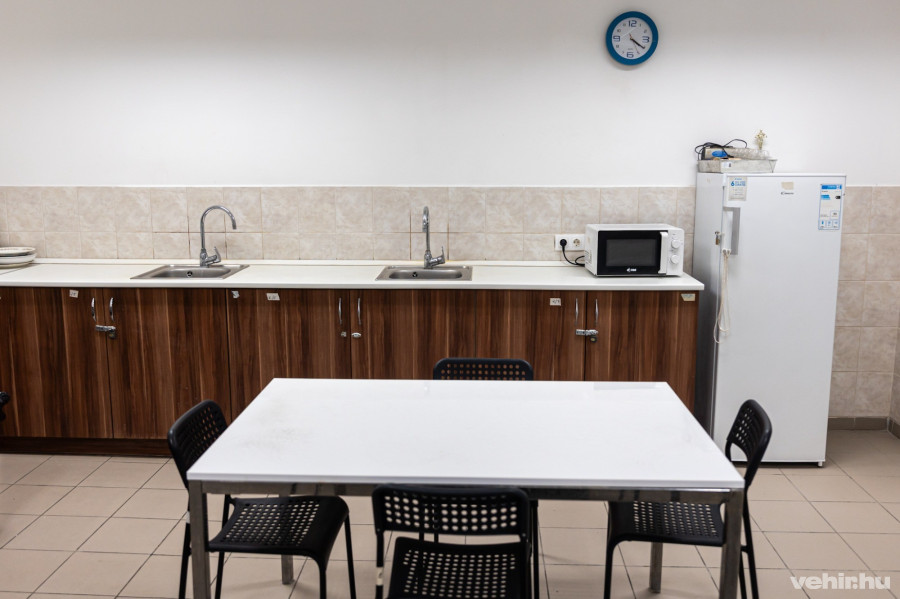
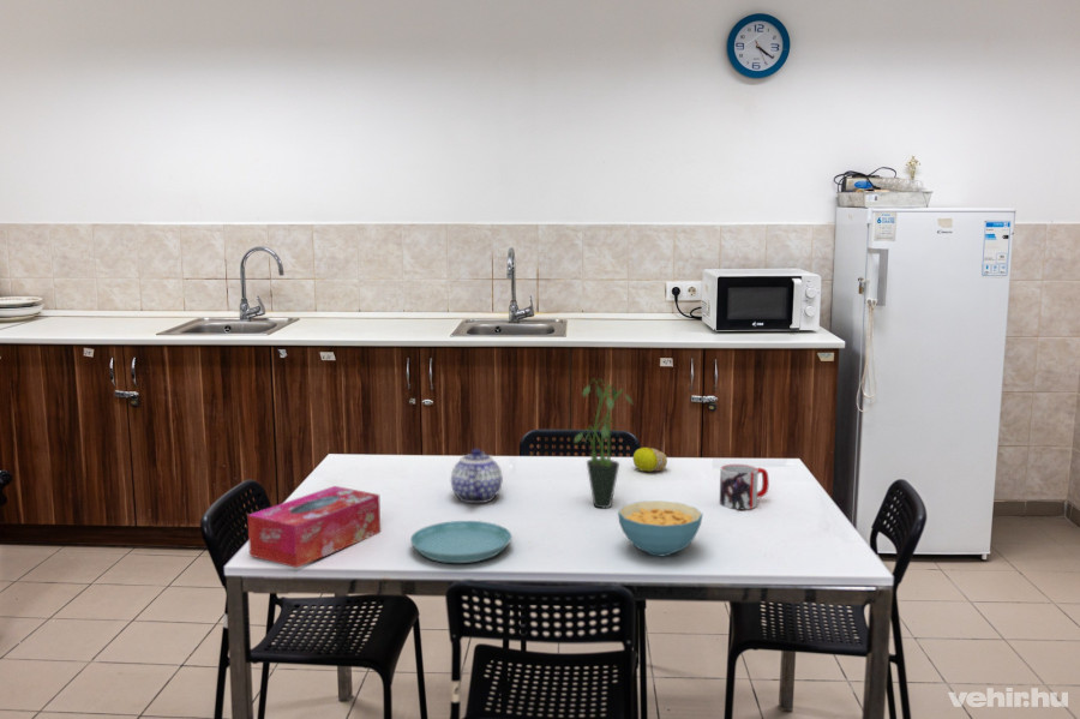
+ cereal bowl [617,499,703,558]
+ saucer [409,520,512,564]
+ teapot [450,447,504,504]
+ tissue box [246,485,382,569]
+ mug [719,463,770,510]
+ fruit [632,447,668,473]
+ potted plant [574,378,634,509]
